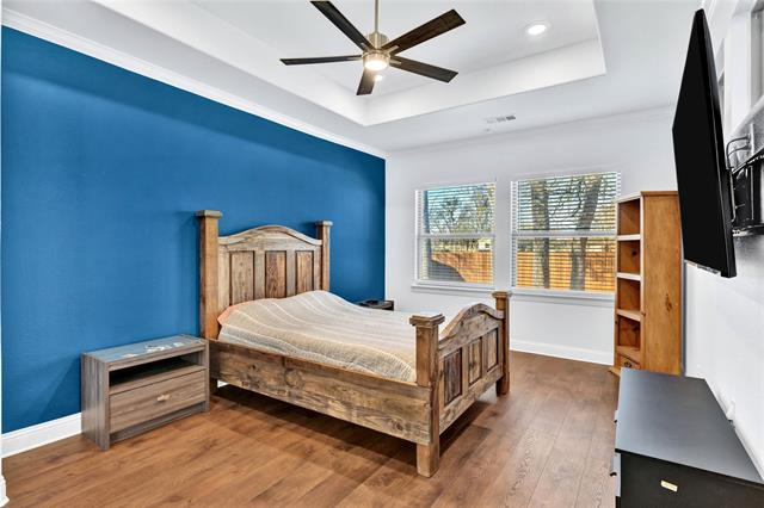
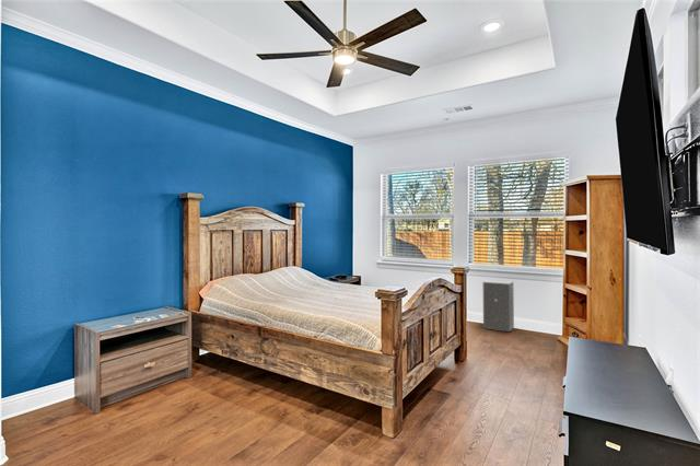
+ speaker [482,279,515,333]
